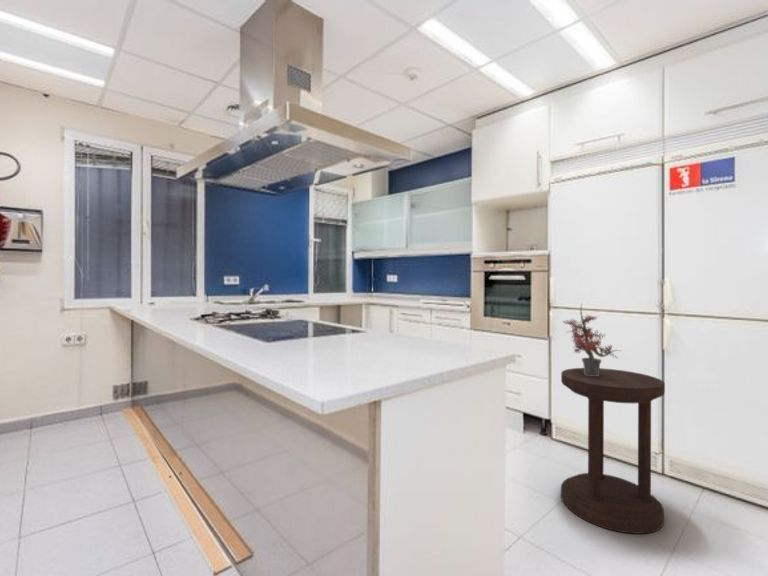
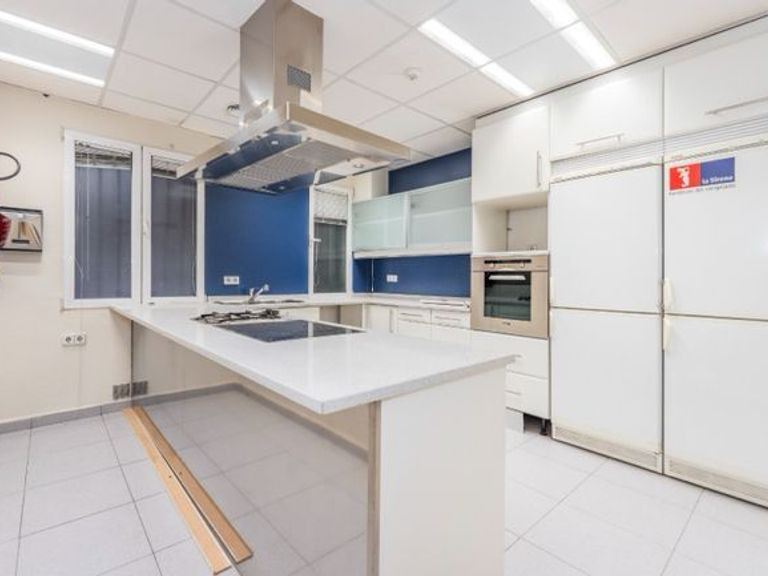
- potted plant [563,303,621,376]
- side table [560,367,666,535]
